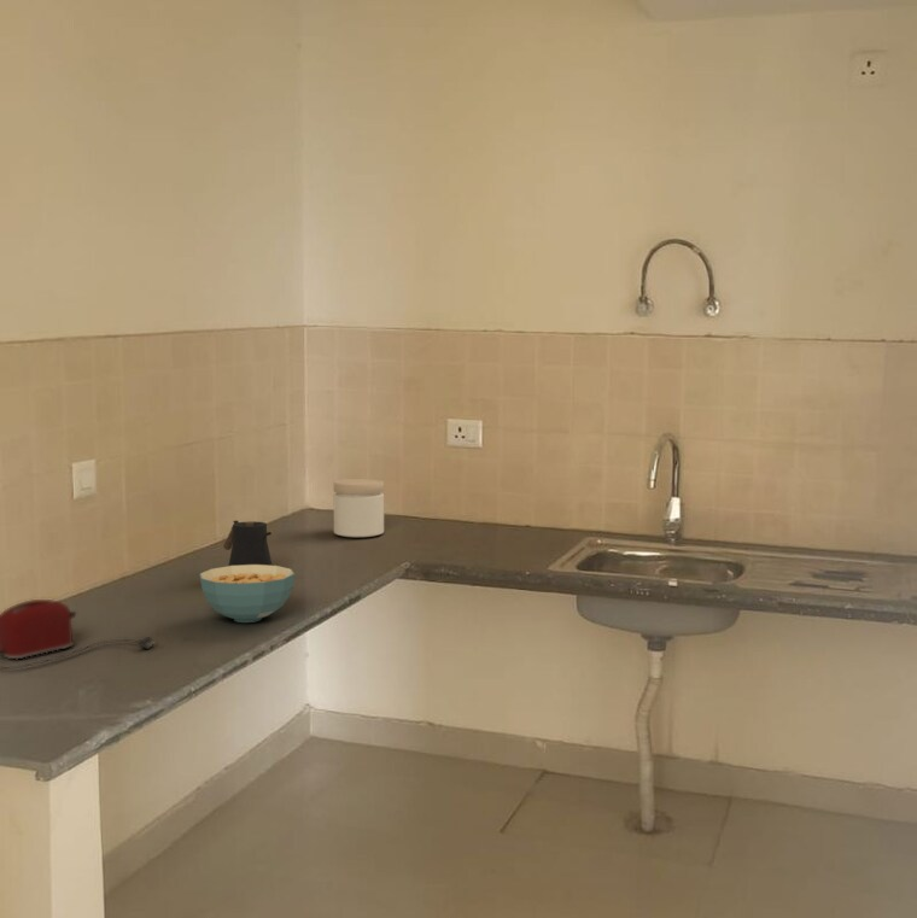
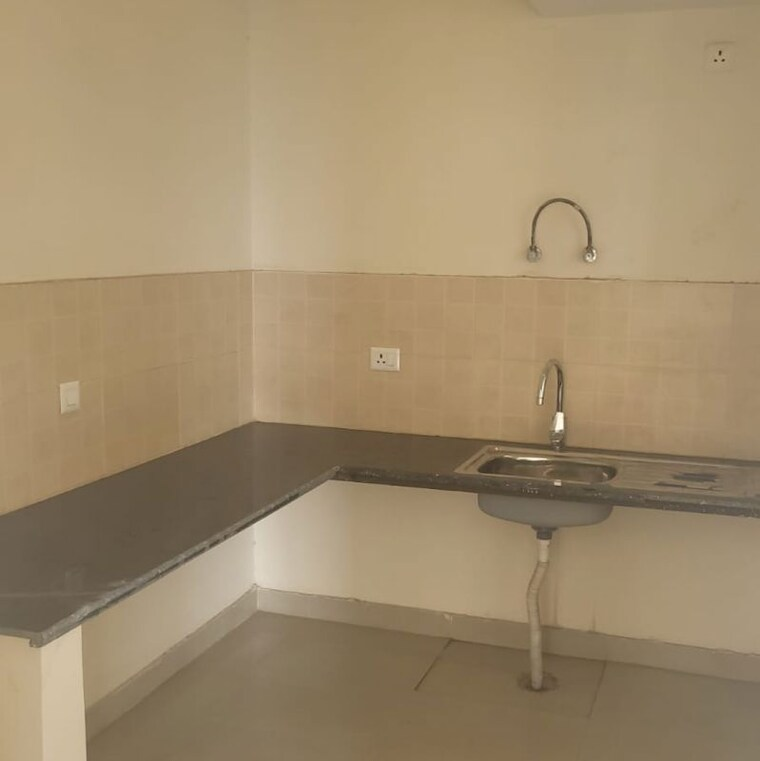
- kettle [222,520,273,566]
- toaster [0,598,157,671]
- cereal bowl [198,565,296,624]
- jar [333,478,385,538]
